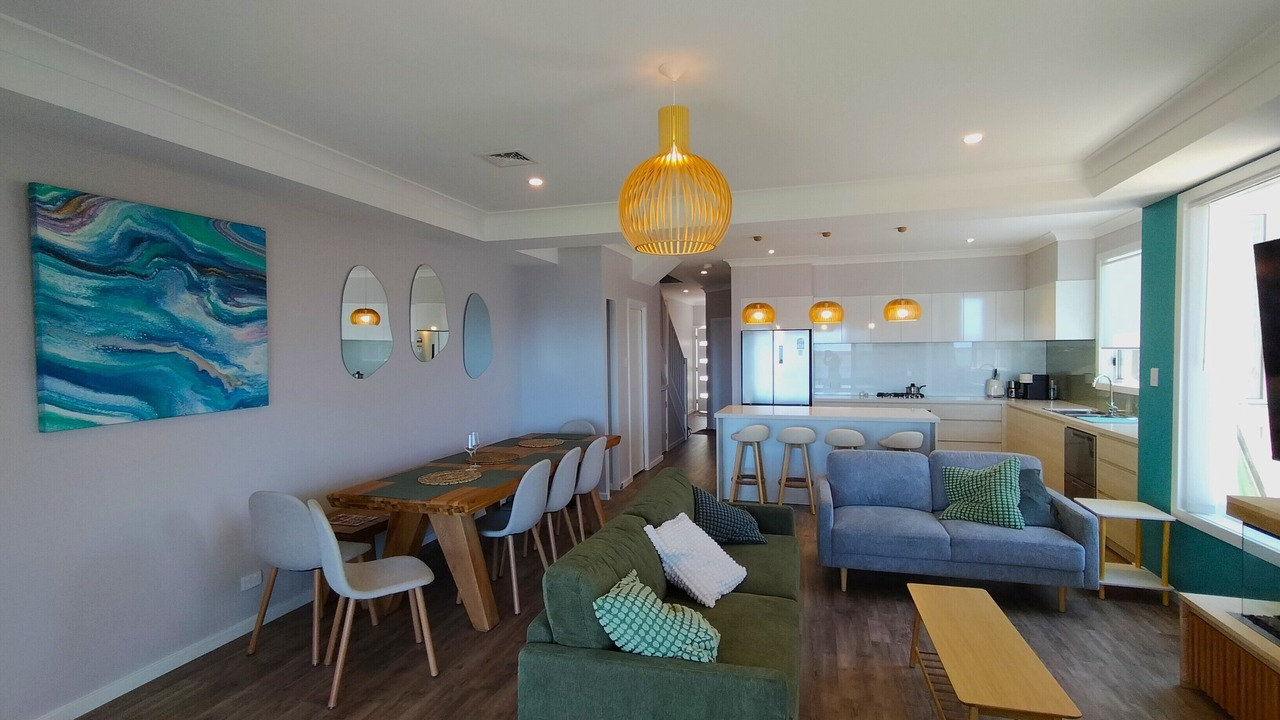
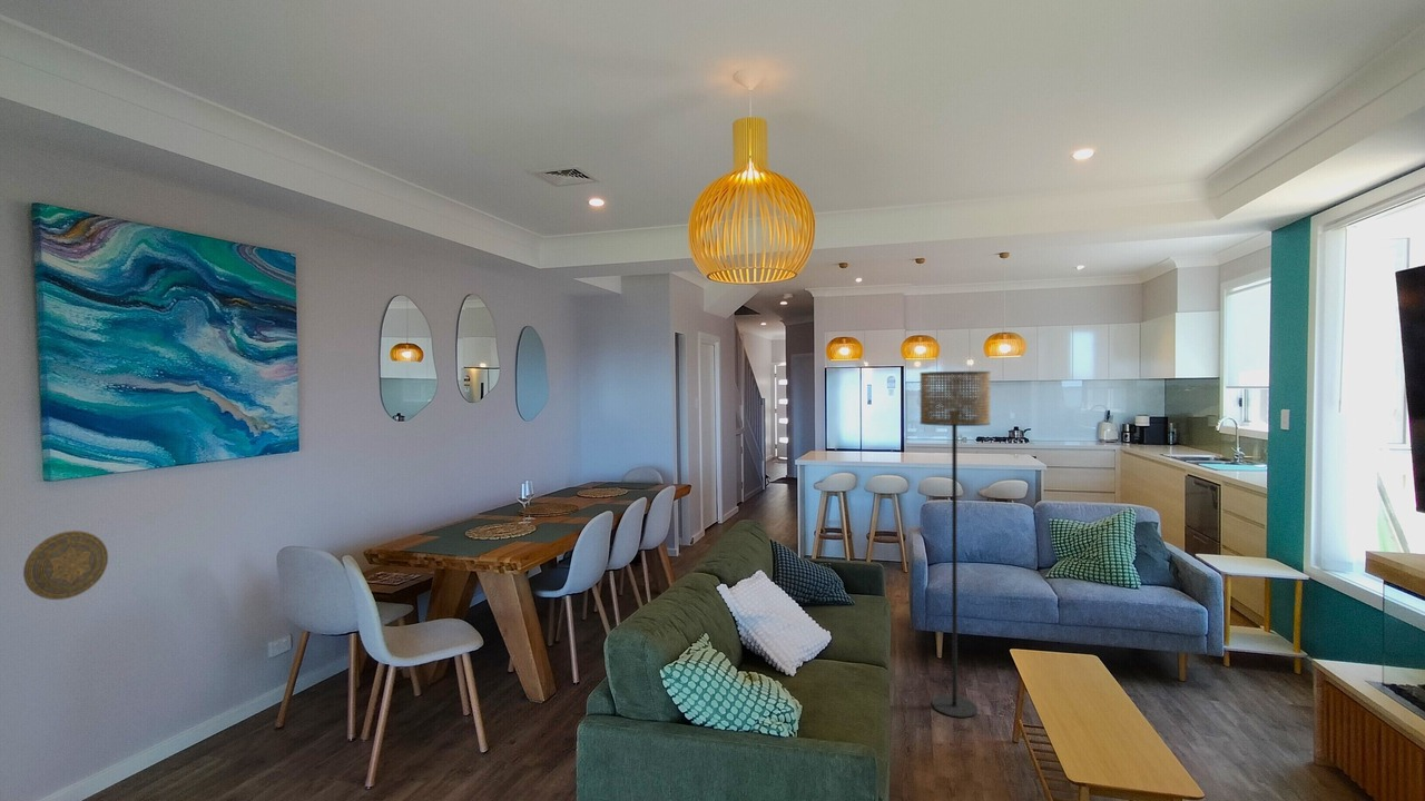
+ decorative plate [22,530,109,601]
+ floor lamp [918,370,992,719]
